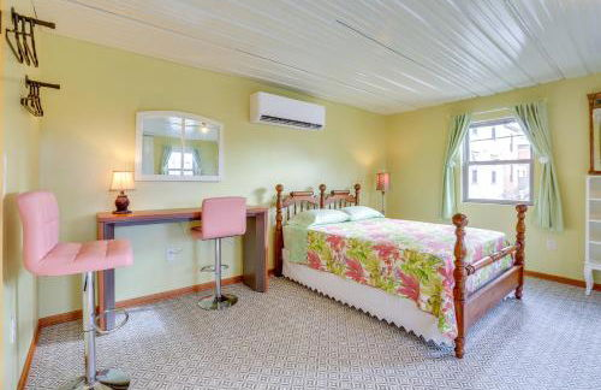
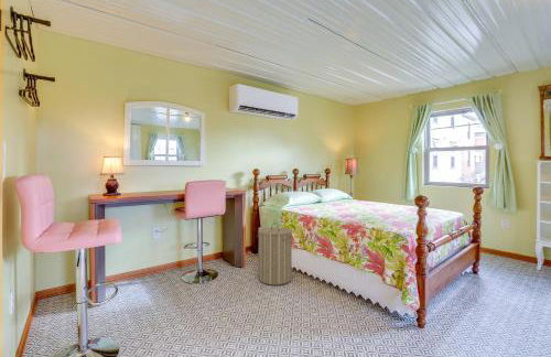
+ laundry hamper [258,221,293,286]
